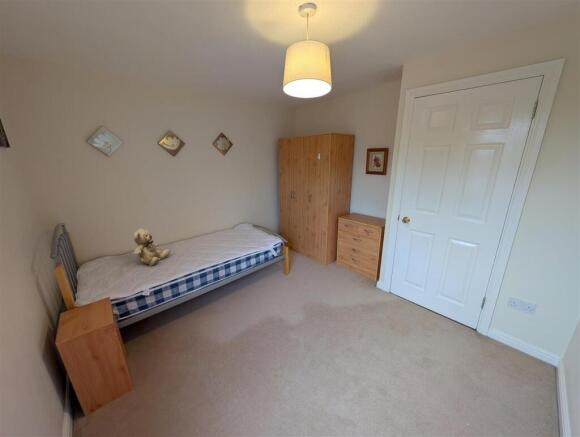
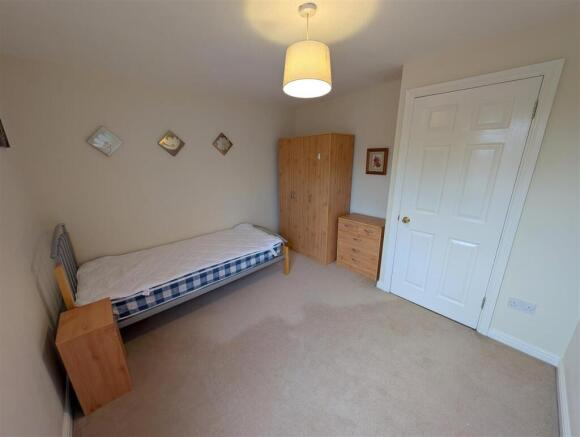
- teddy bear [132,228,172,267]
